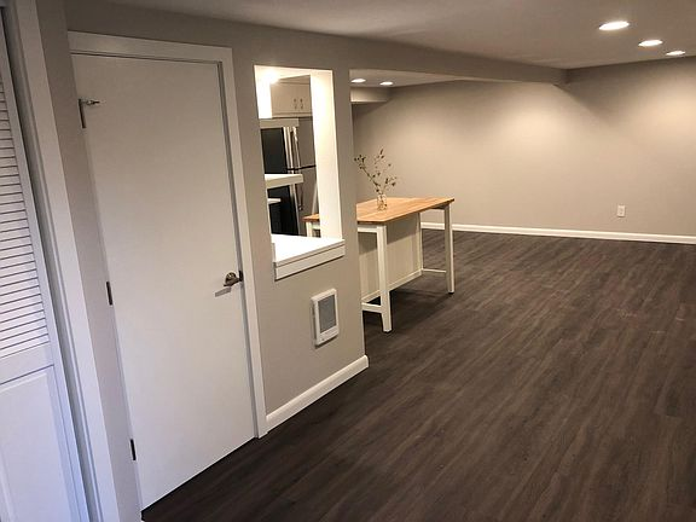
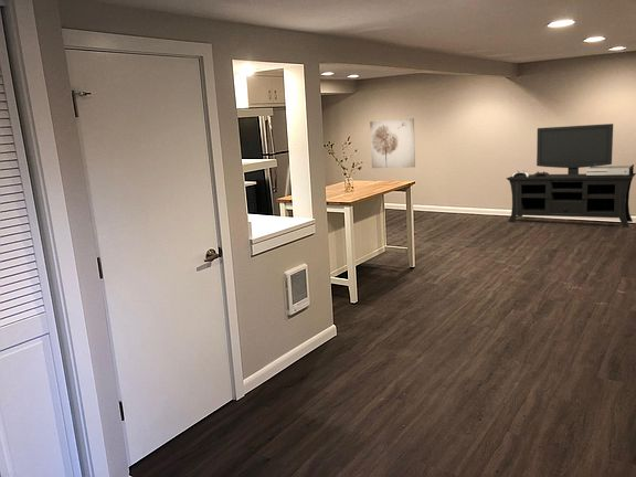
+ media console [505,123,636,229]
+ wall art [369,117,416,169]
